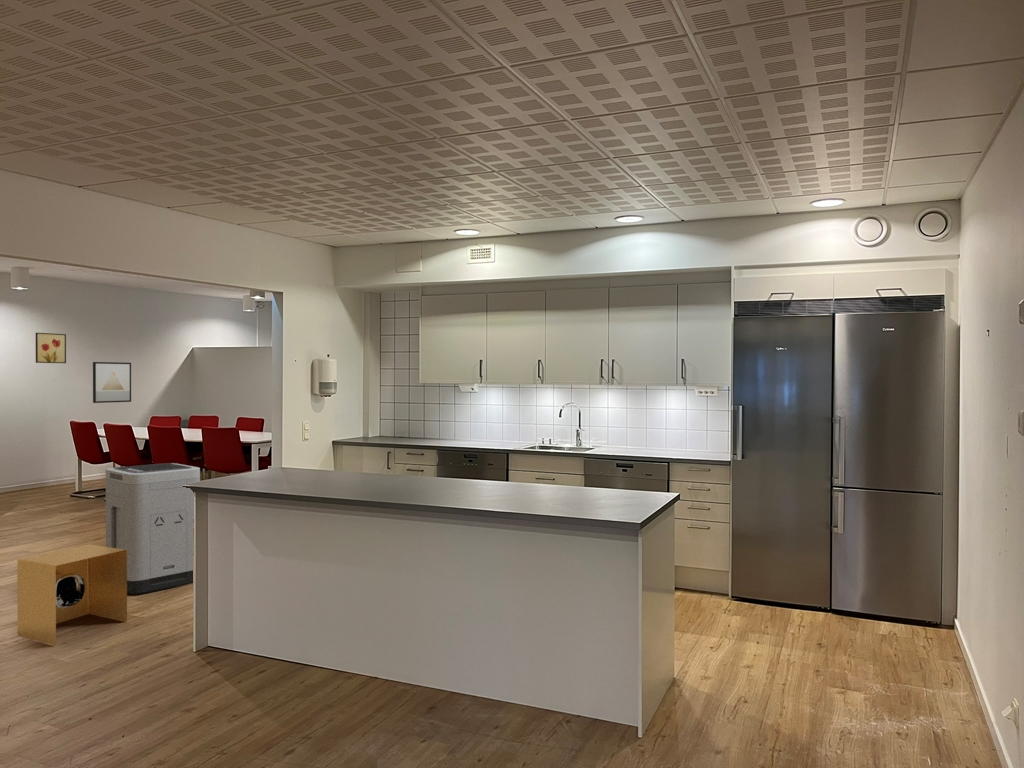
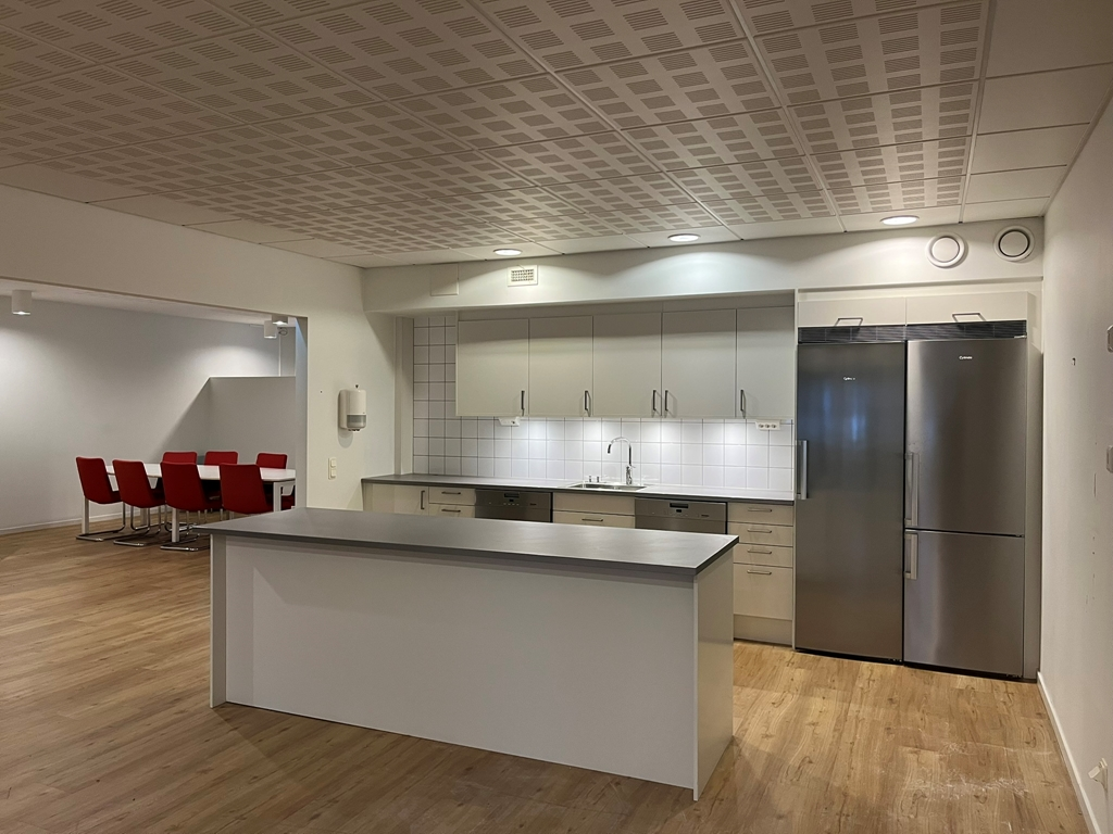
- wall art [92,361,132,404]
- cardboard box [16,543,128,646]
- wall art [35,332,67,364]
- trash can [105,462,201,595]
